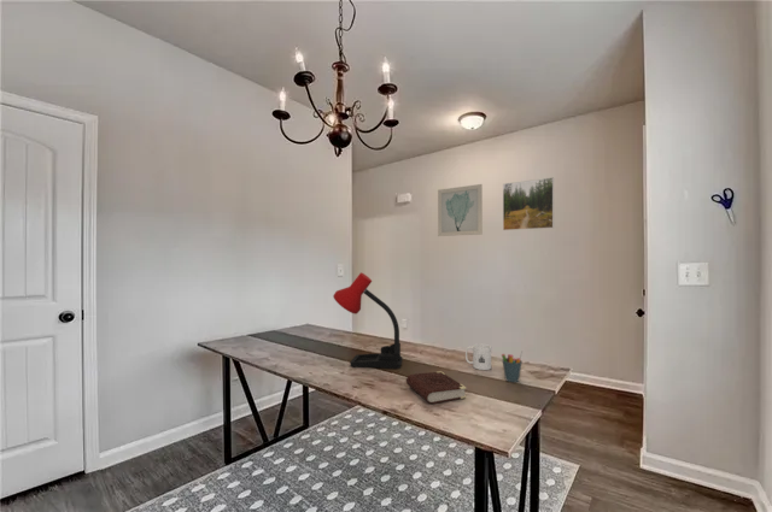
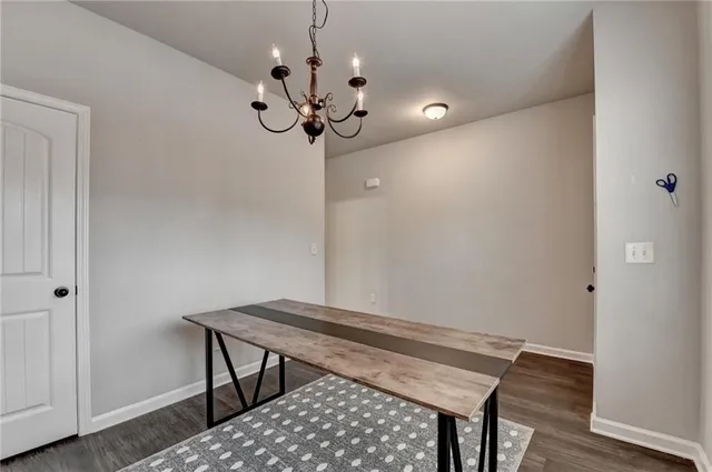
- desk lamp [332,271,404,370]
- wall art [437,183,484,237]
- pen holder [501,349,524,383]
- book [405,370,467,405]
- mug [464,343,492,371]
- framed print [502,176,555,231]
